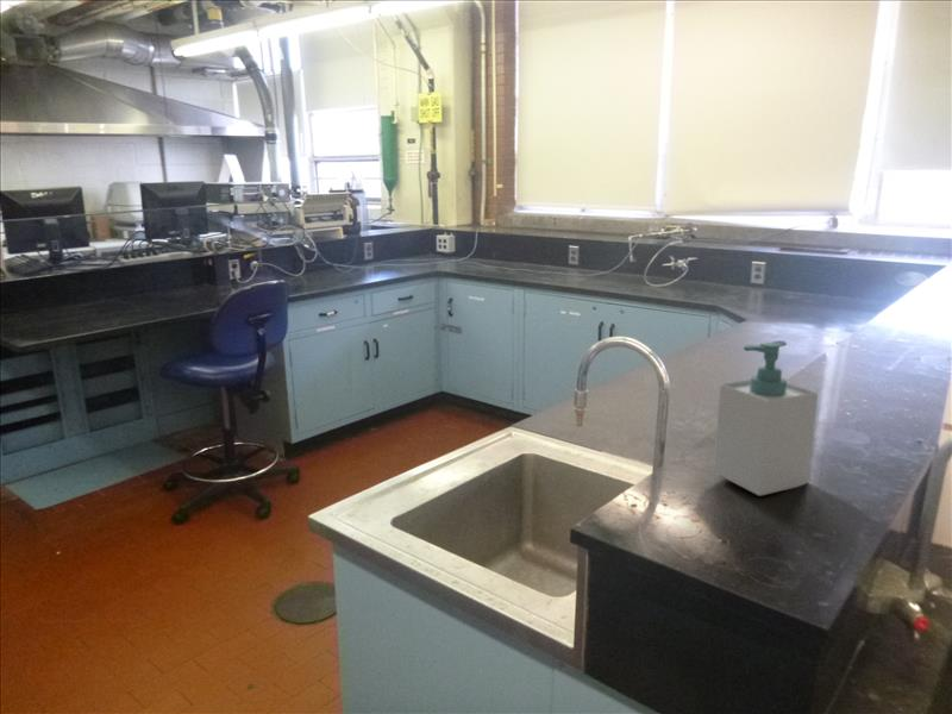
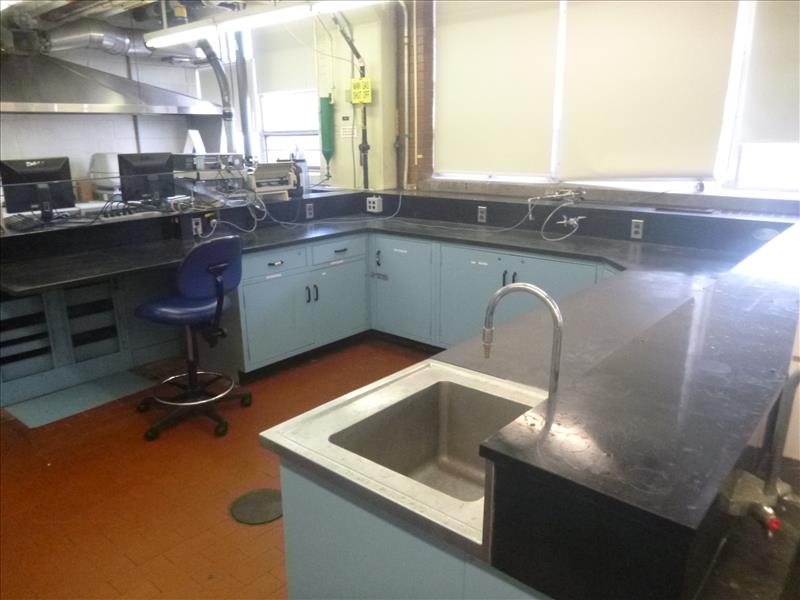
- soap bottle [713,339,819,497]
